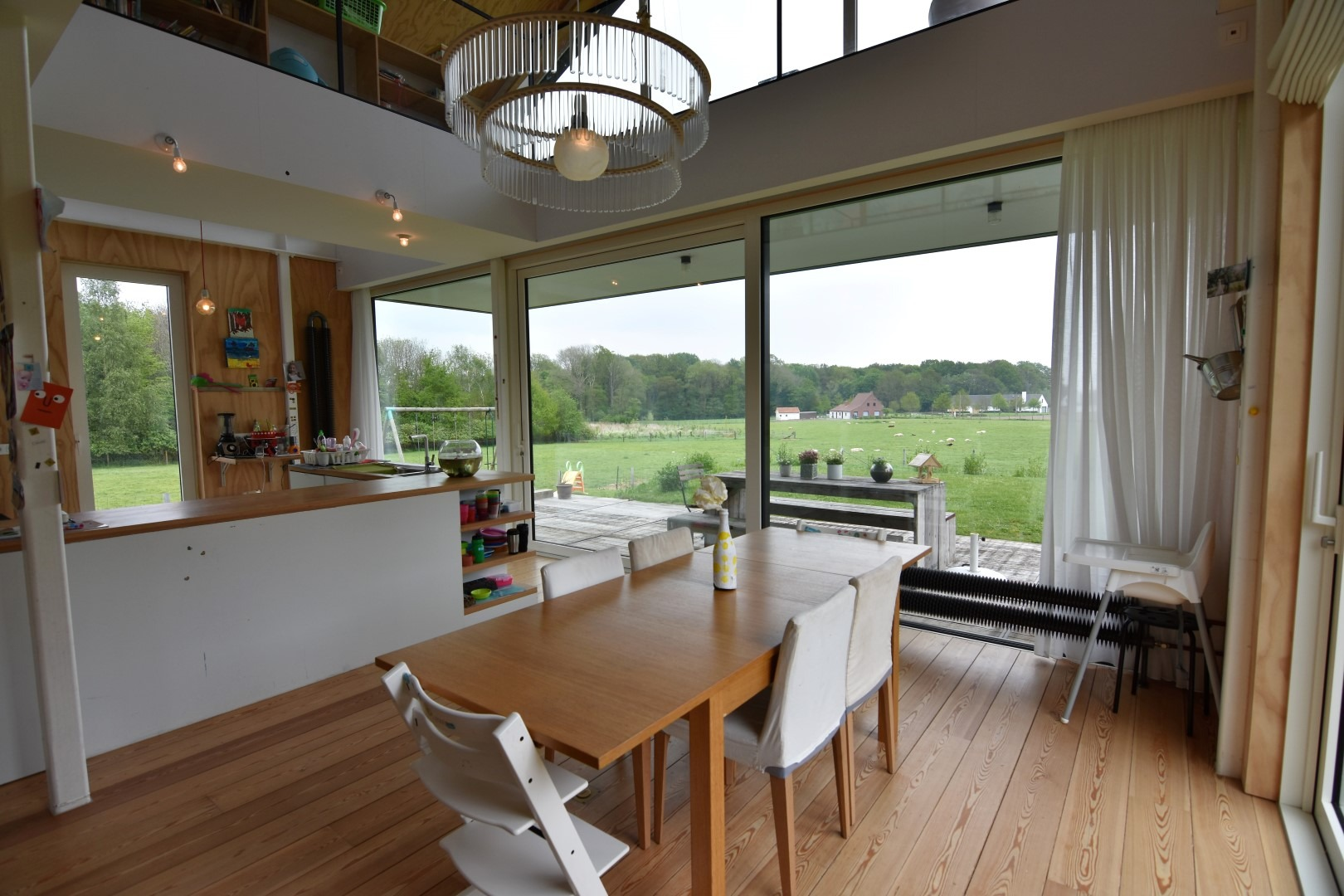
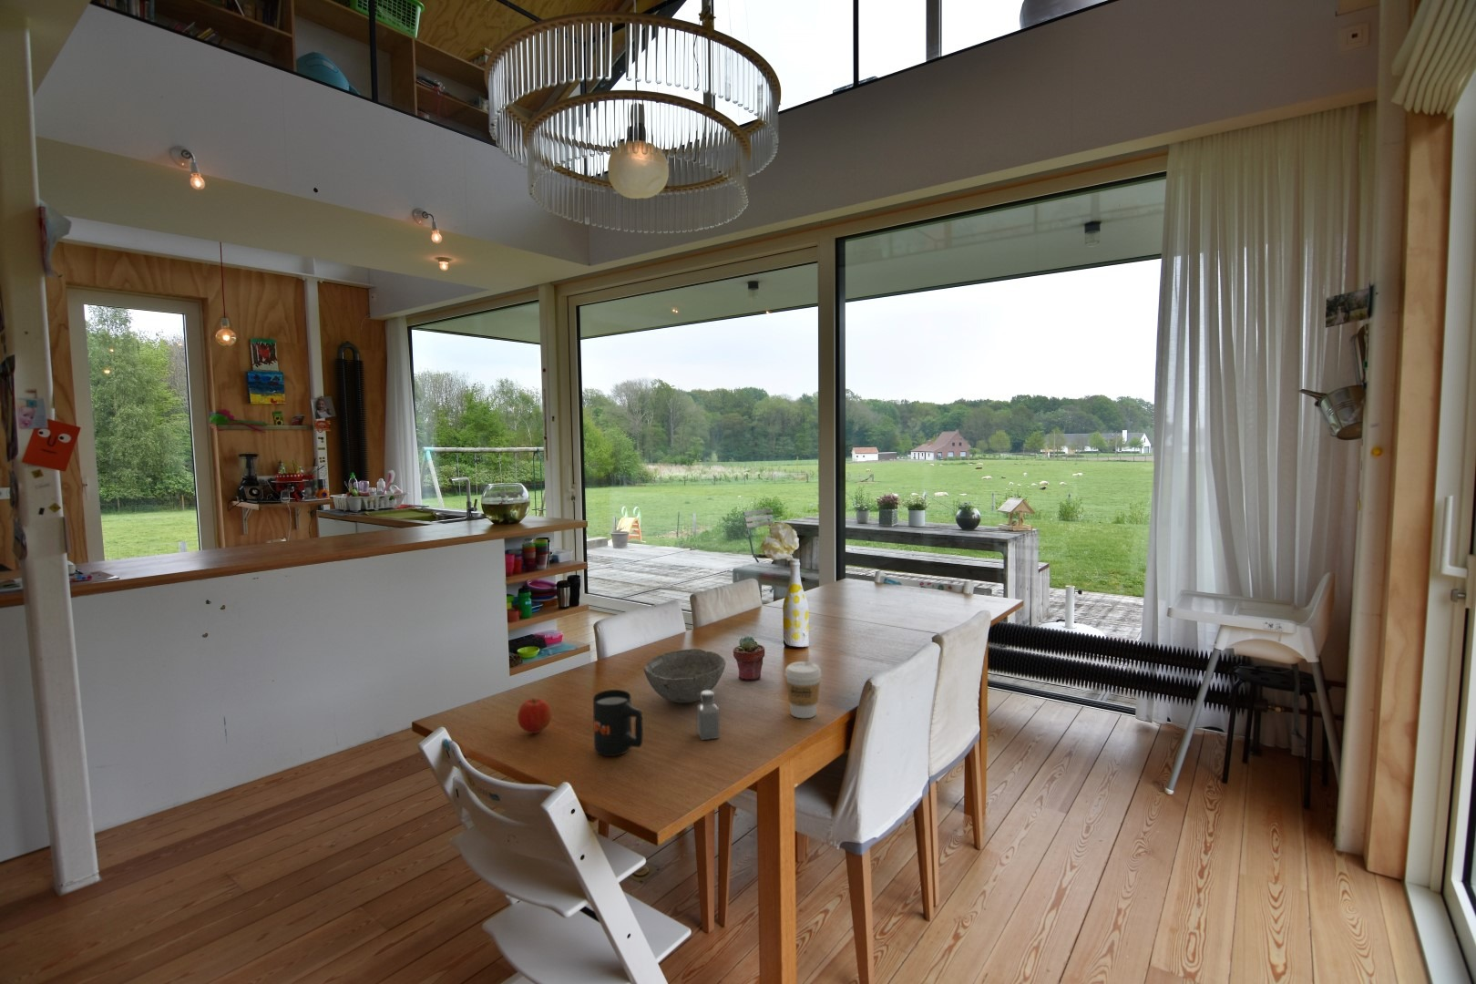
+ mug [592,689,645,757]
+ potted succulent [733,635,765,682]
+ apple [516,697,552,735]
+ bowl [644,648,727,703]
+ saltshaker [696,690,720,740]
+ coffee cup [783,660,821,719]
